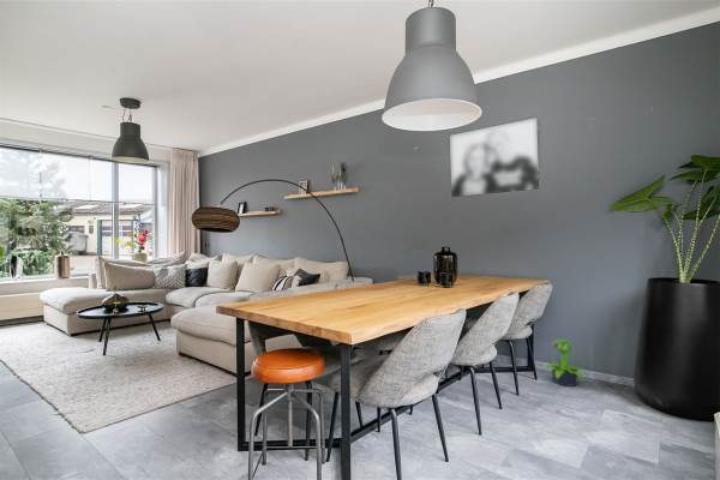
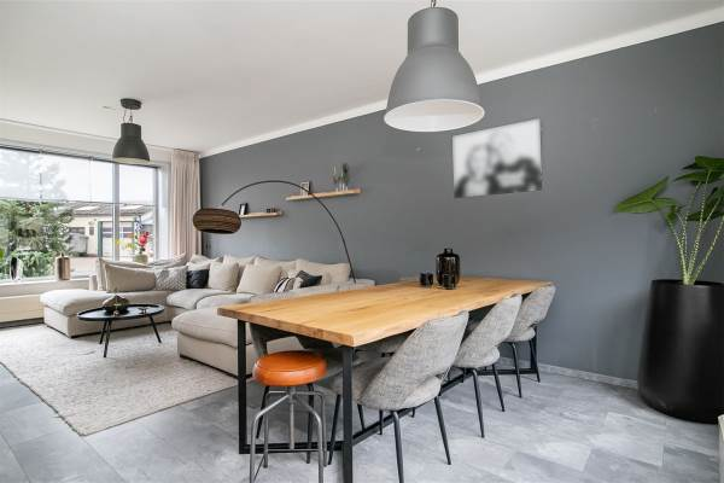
- potted plant [540,337,589,388]
